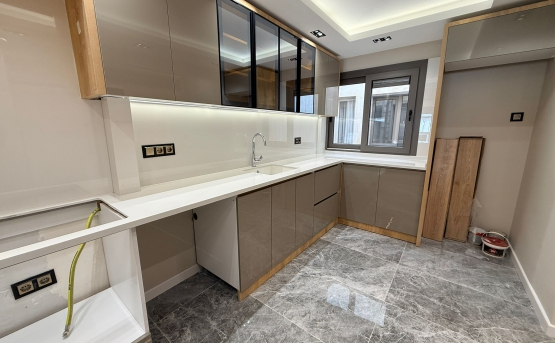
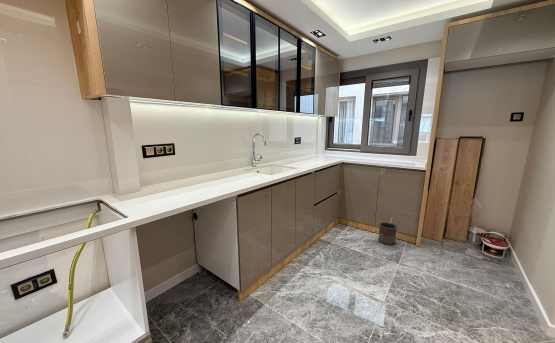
+ paint can [377,221,398,246]
